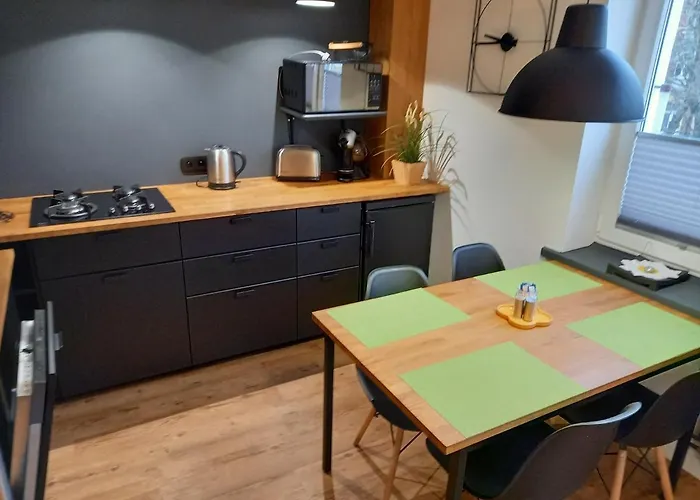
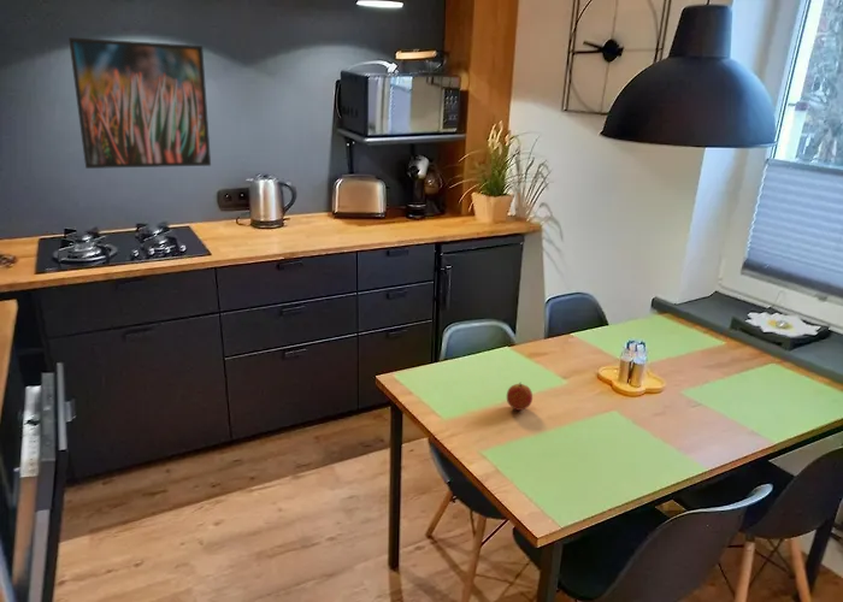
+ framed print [67,36,212,170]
+ fruit [506,382,533,412]
